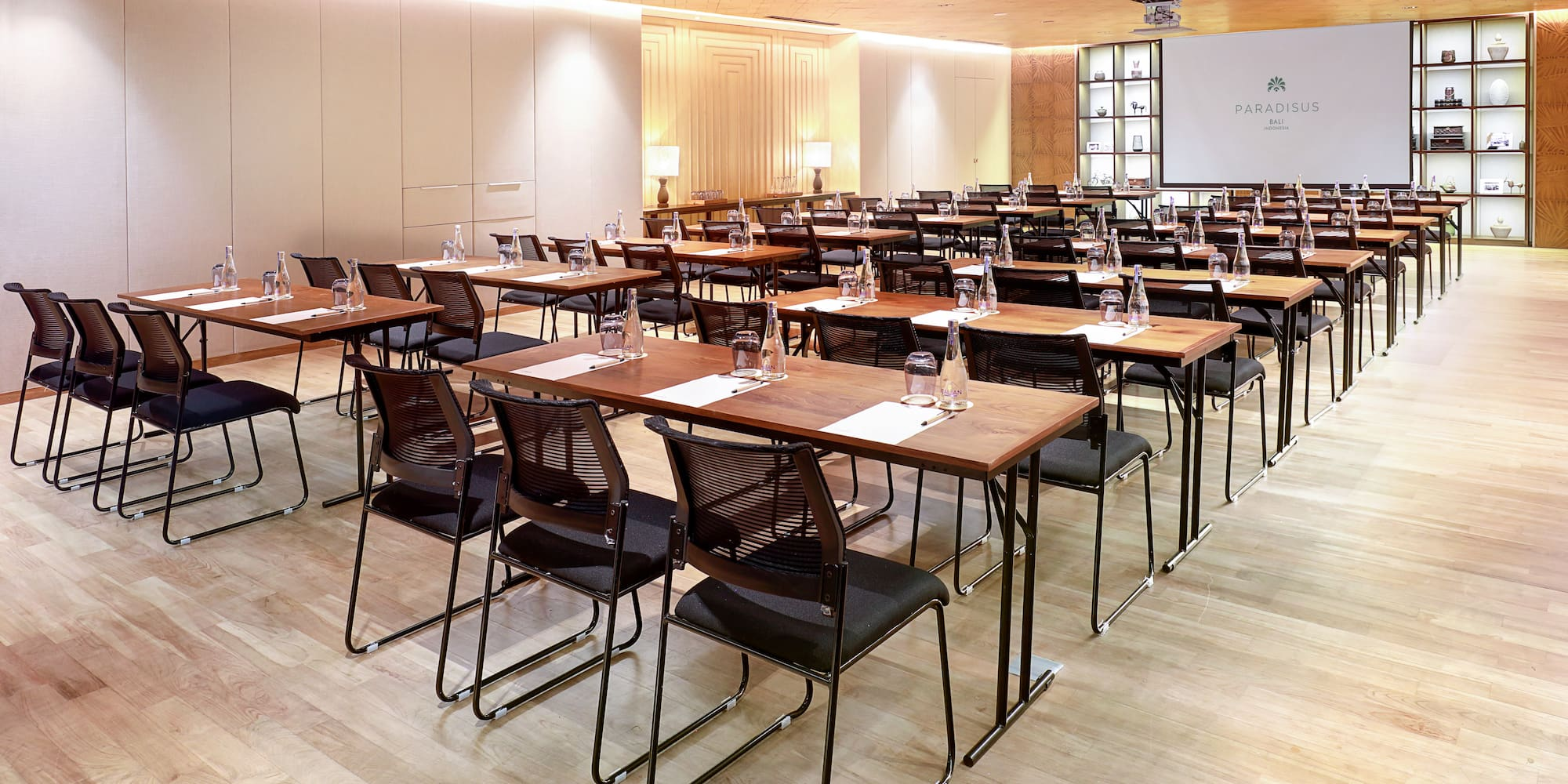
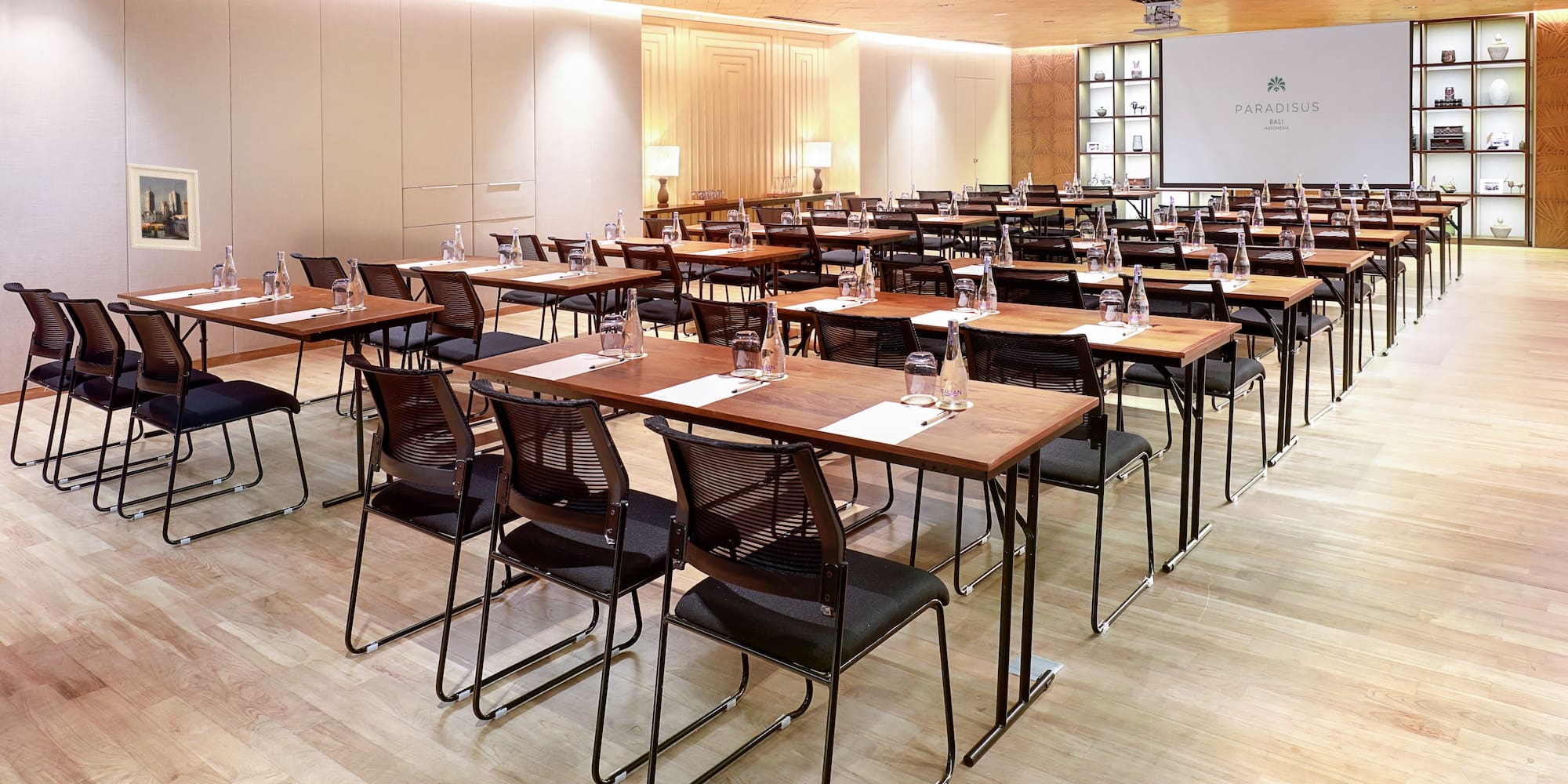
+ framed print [125,162,201,252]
